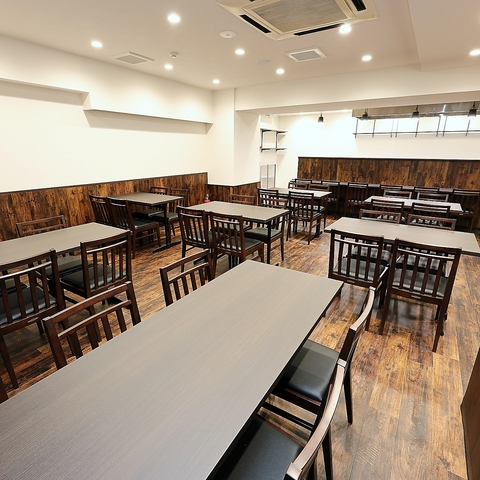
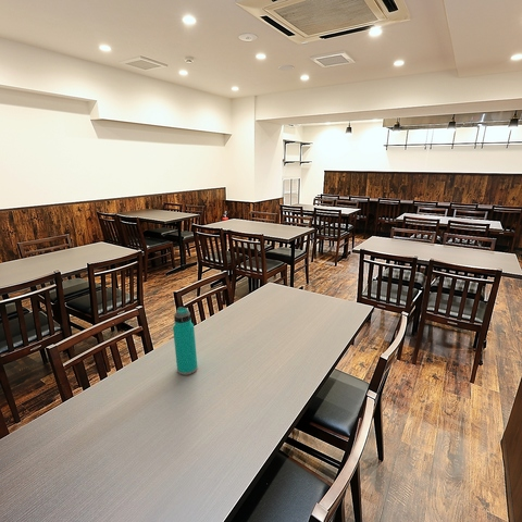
+ water bottle [172,306,198,376]
